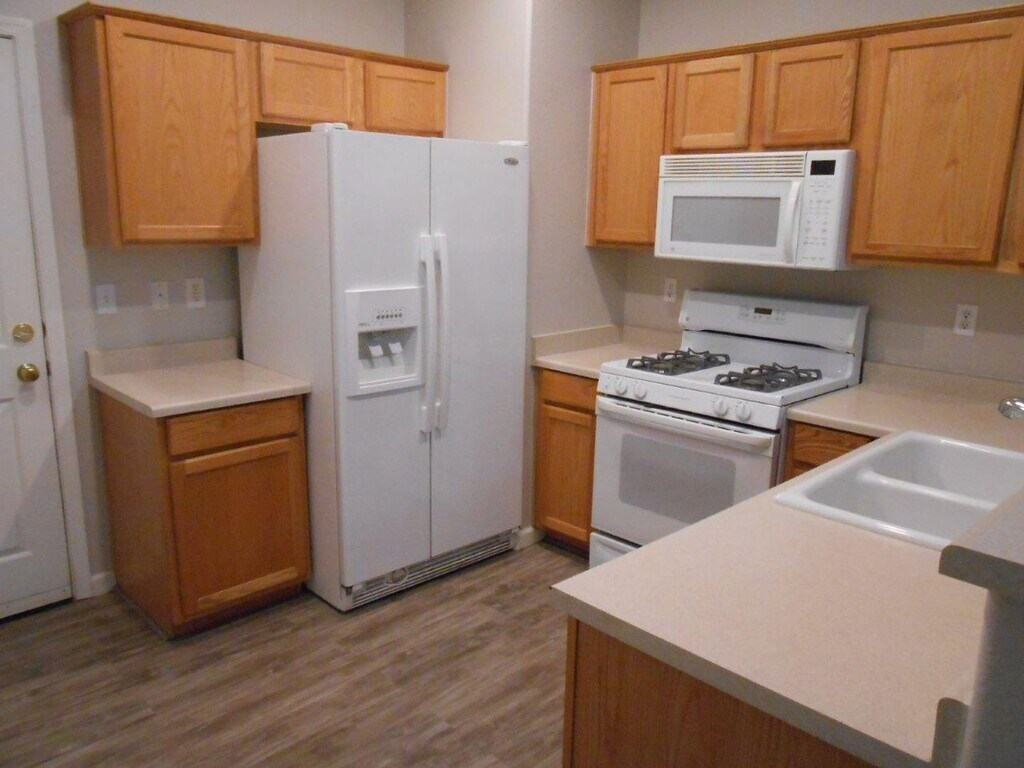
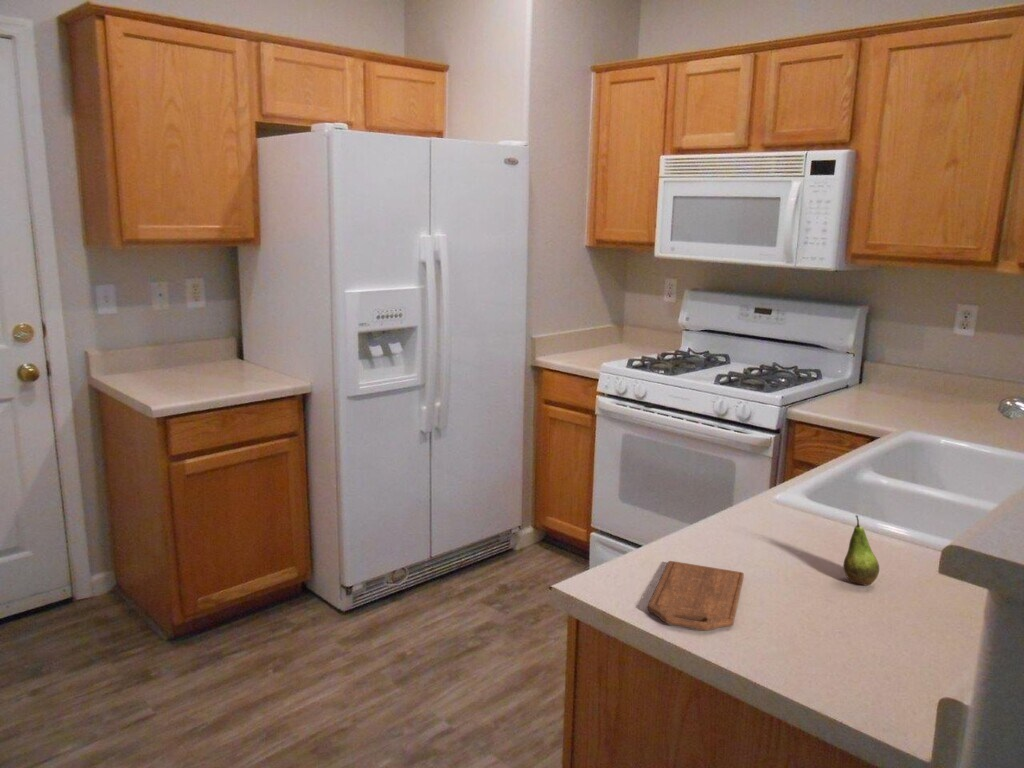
+ fruit [842,514,880,586]
+ cutting board [647,560,745,631]
